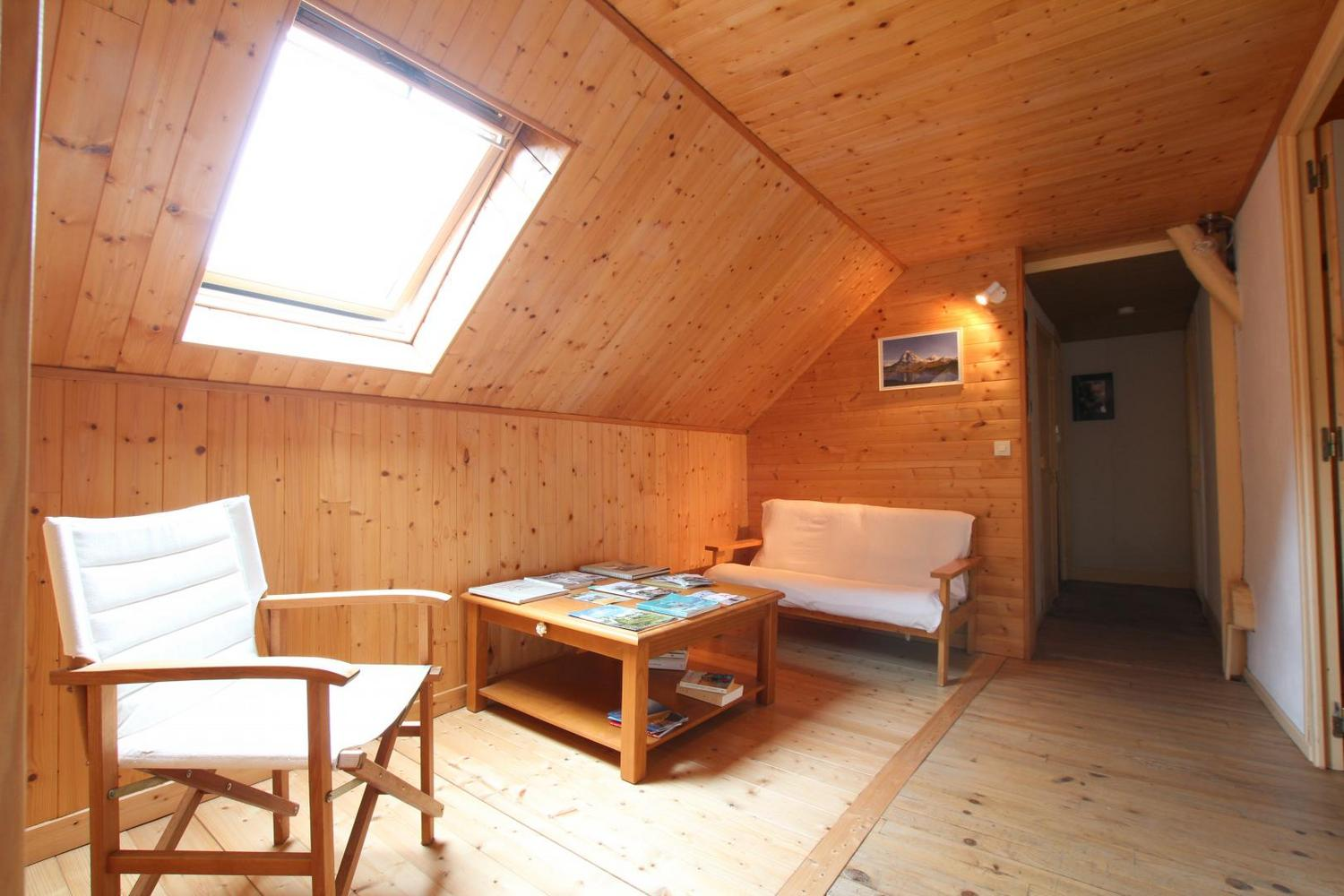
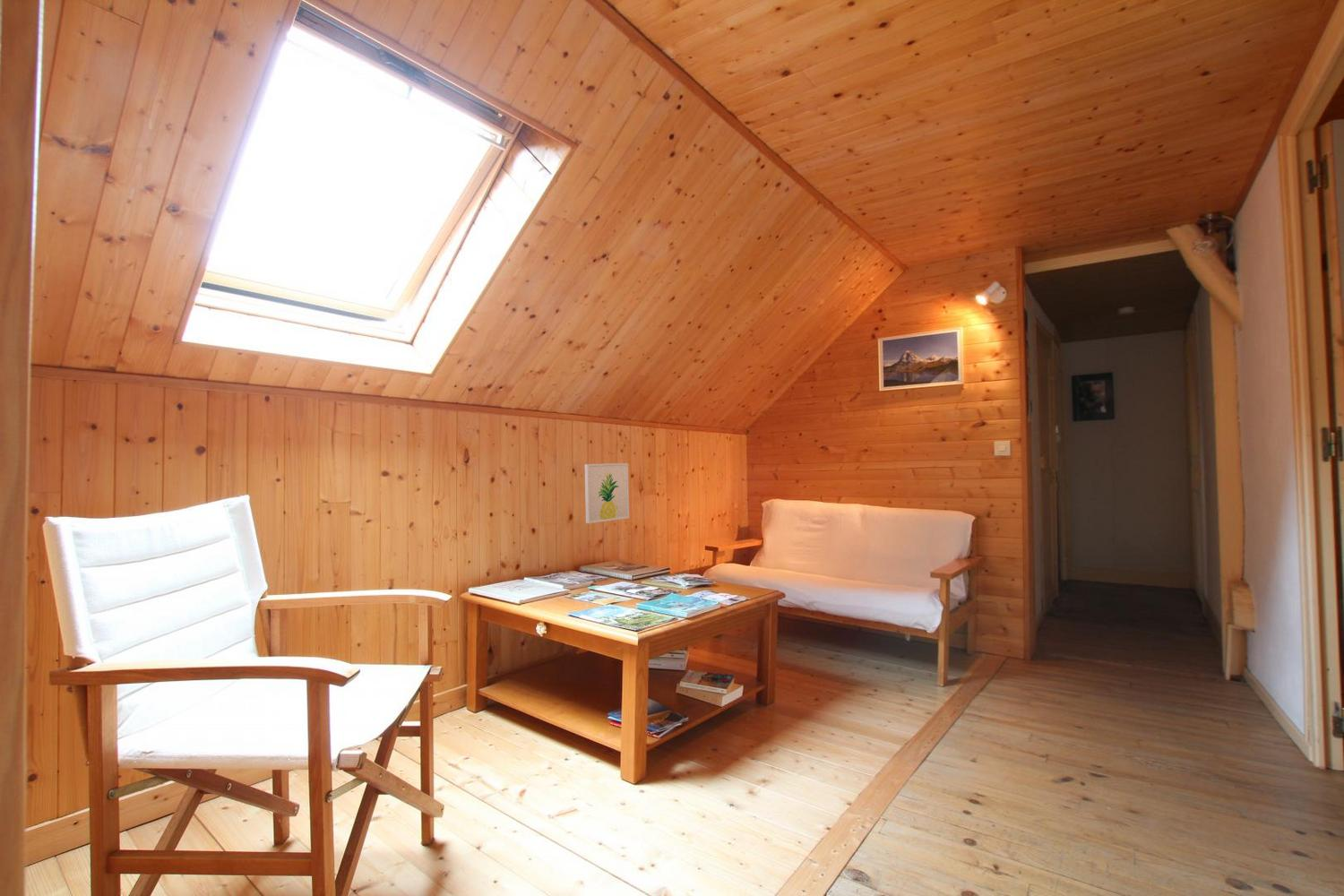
+ wall art [584,462,630,524]
